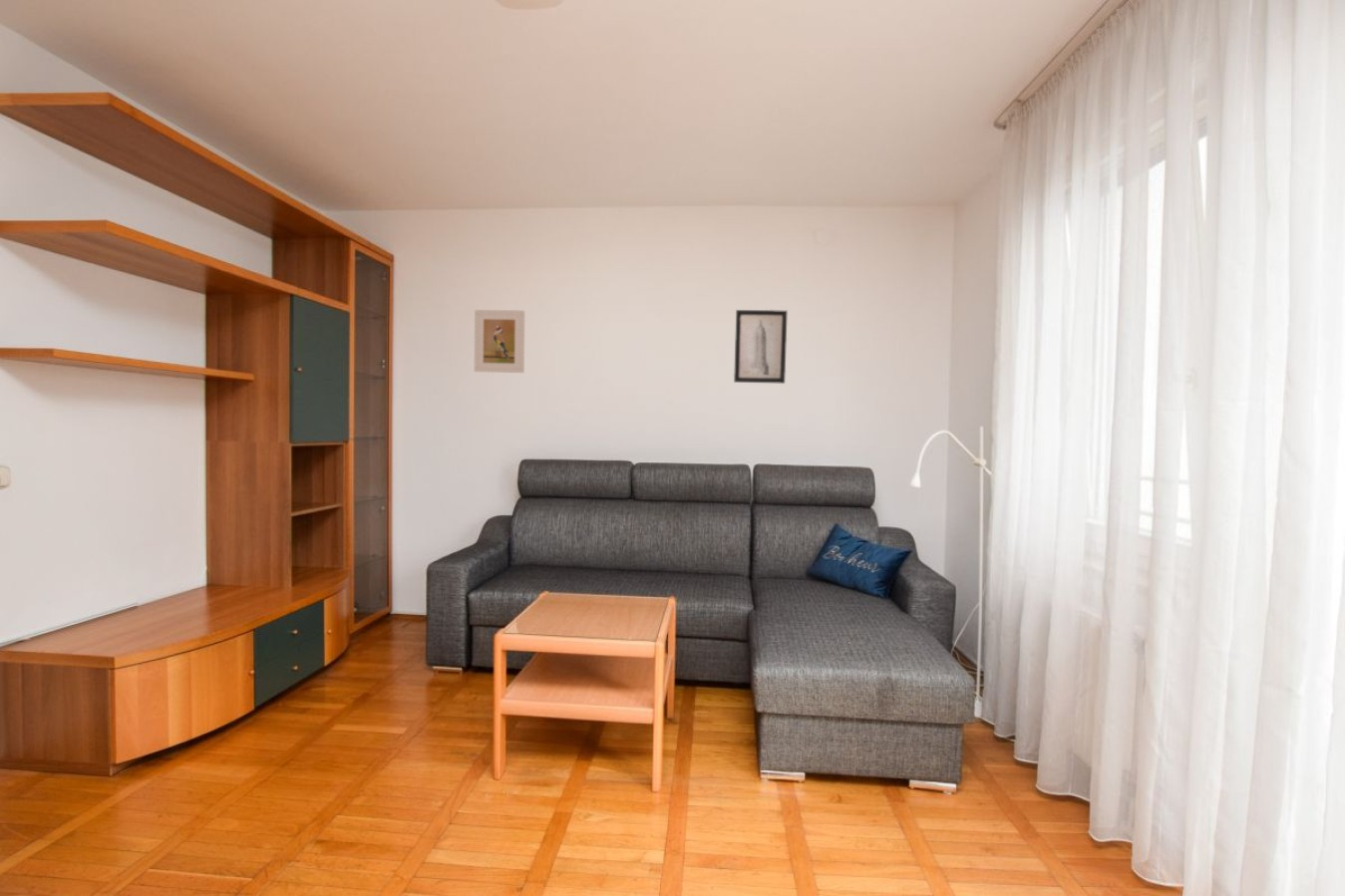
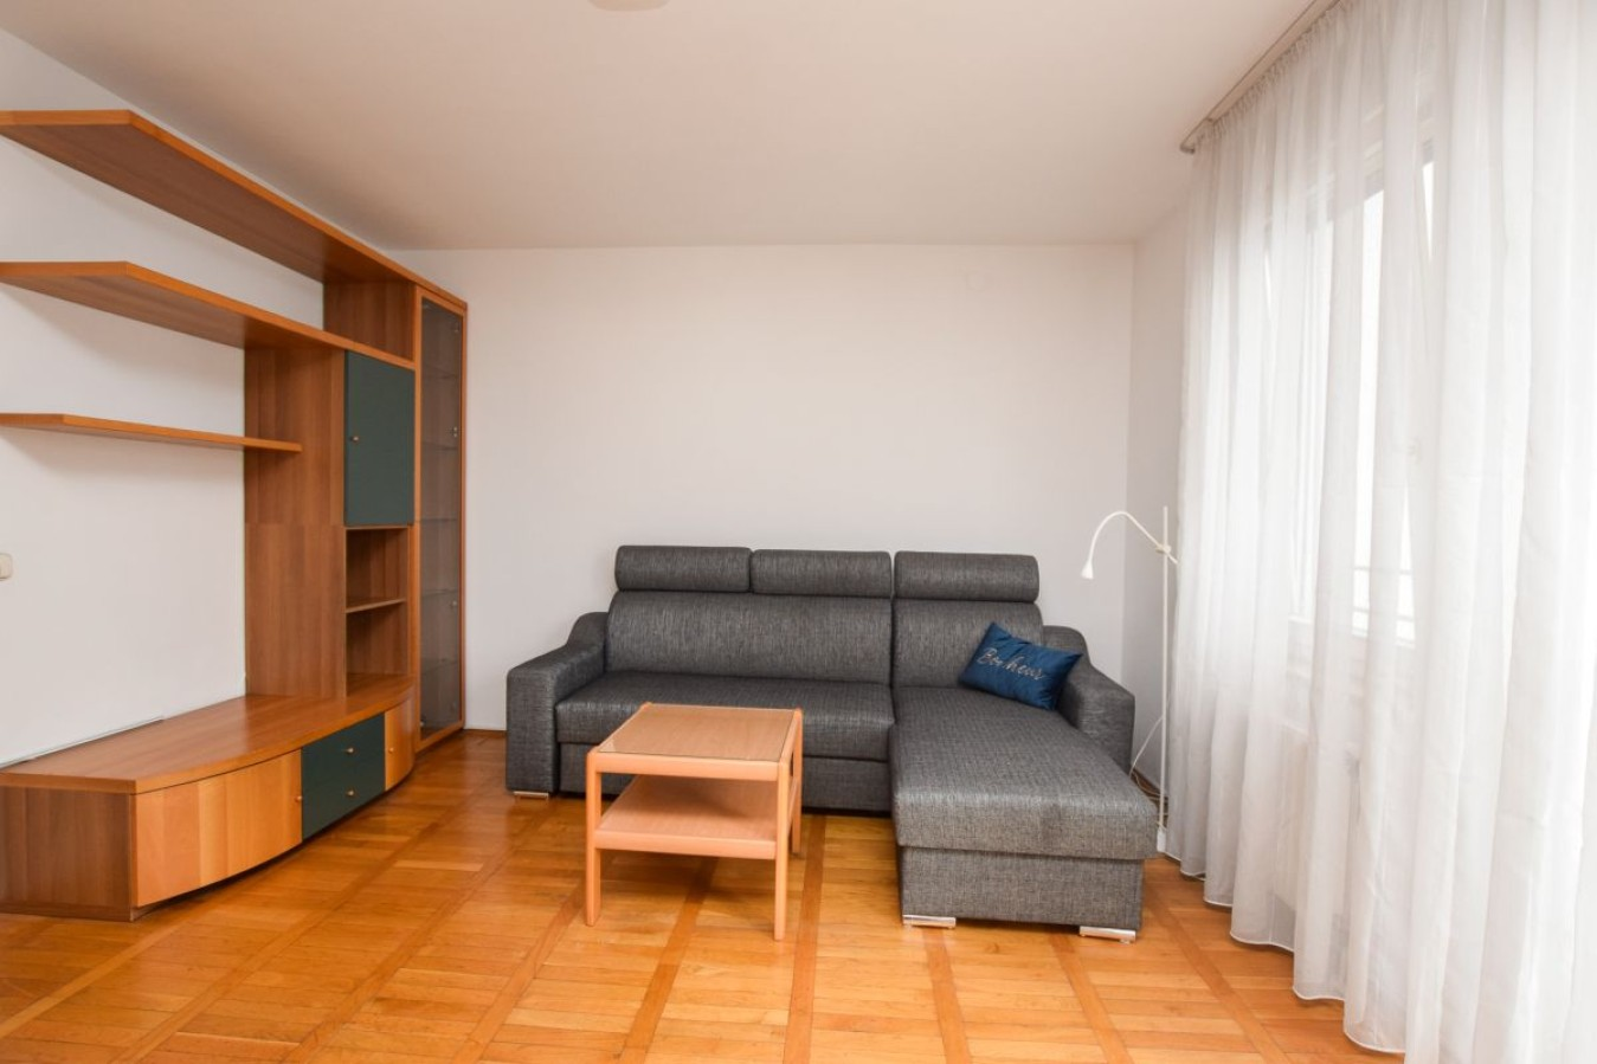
- wall art [733,309,789,385]
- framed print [474,309,525,374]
